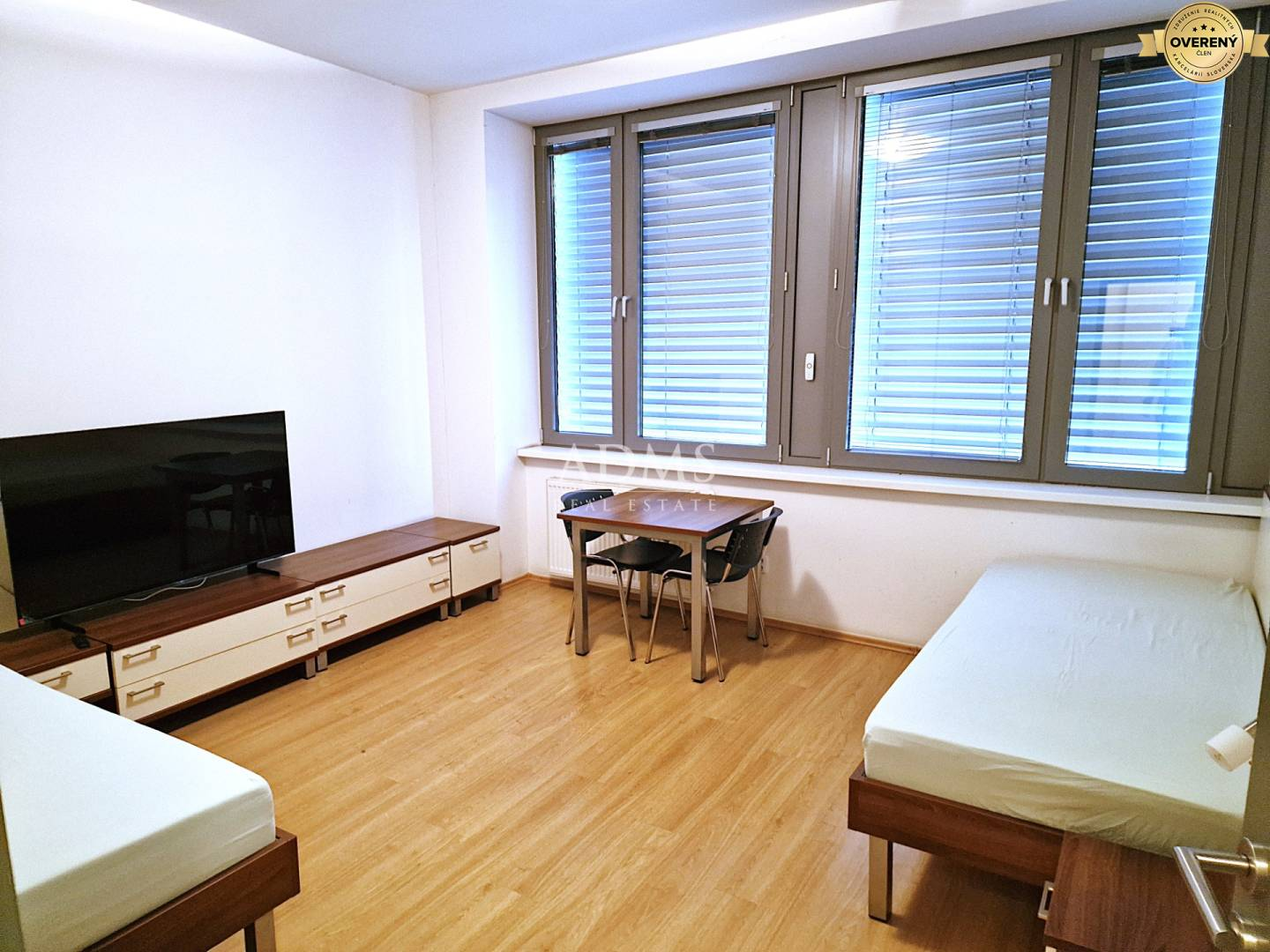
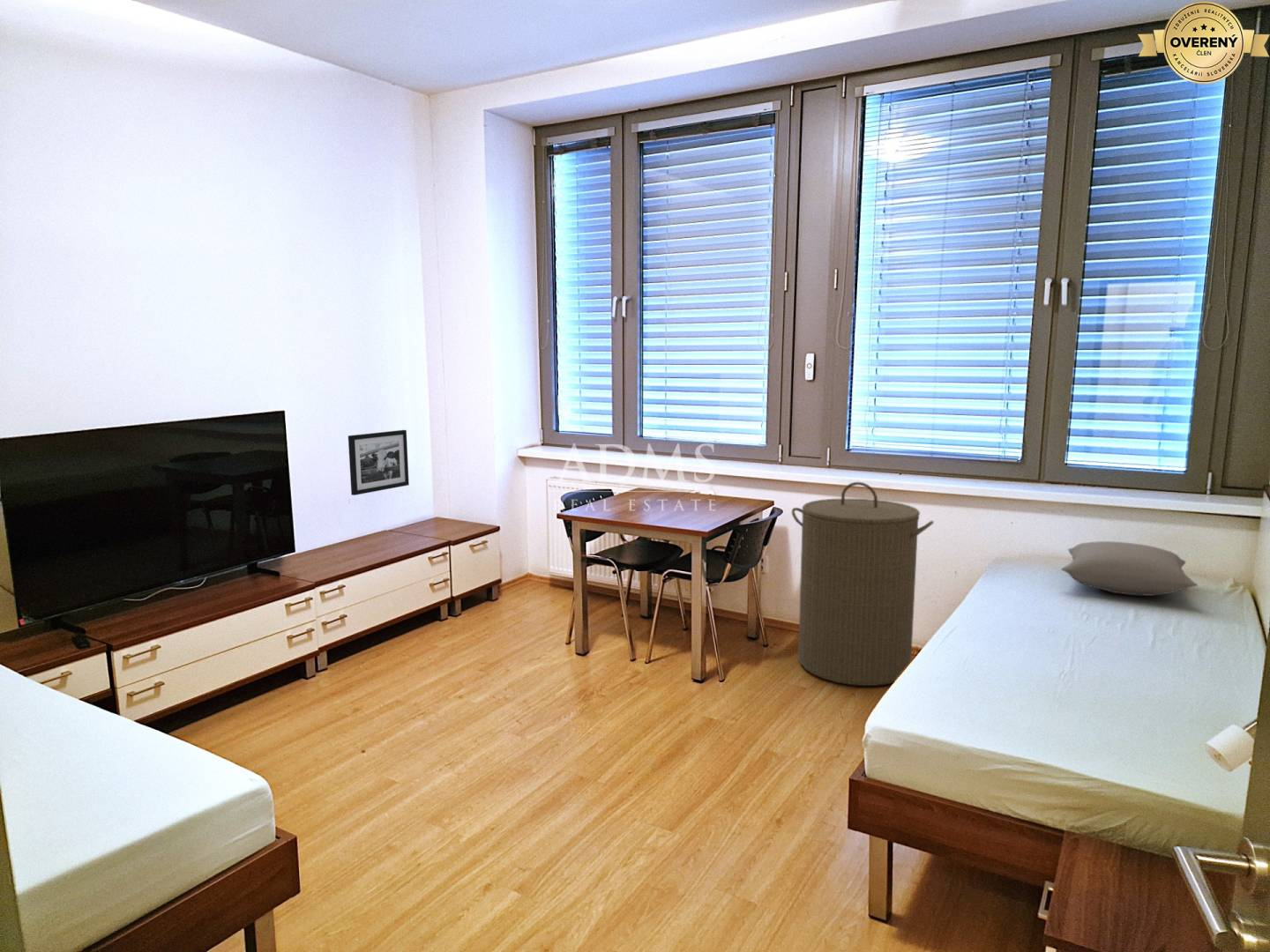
+ picture frame [347,429,410,496]
+ laundry hamper [791,481,935,687]
+ pillow [1060,540,1199,597]
